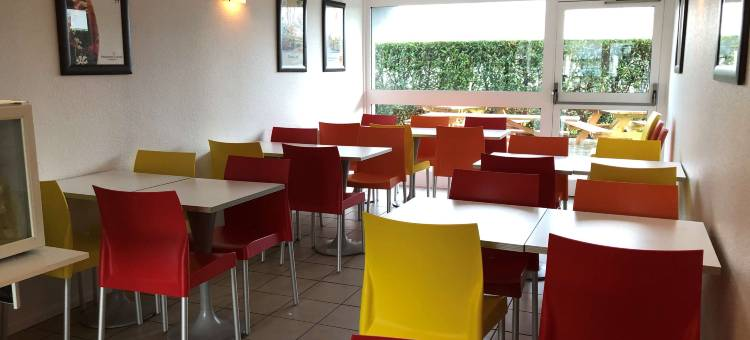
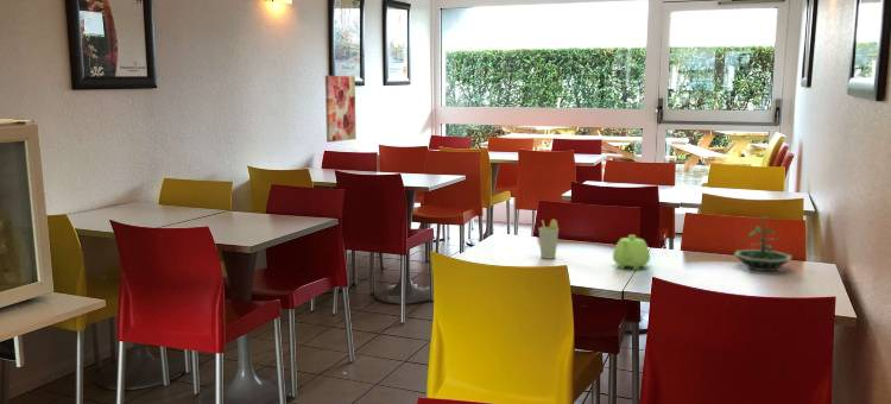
+ cup [538,217,560,260]
+ wall art [324,75,358,144]
+ terrarium [733,215,794,272]
+ teapot [612,234,651,271]
